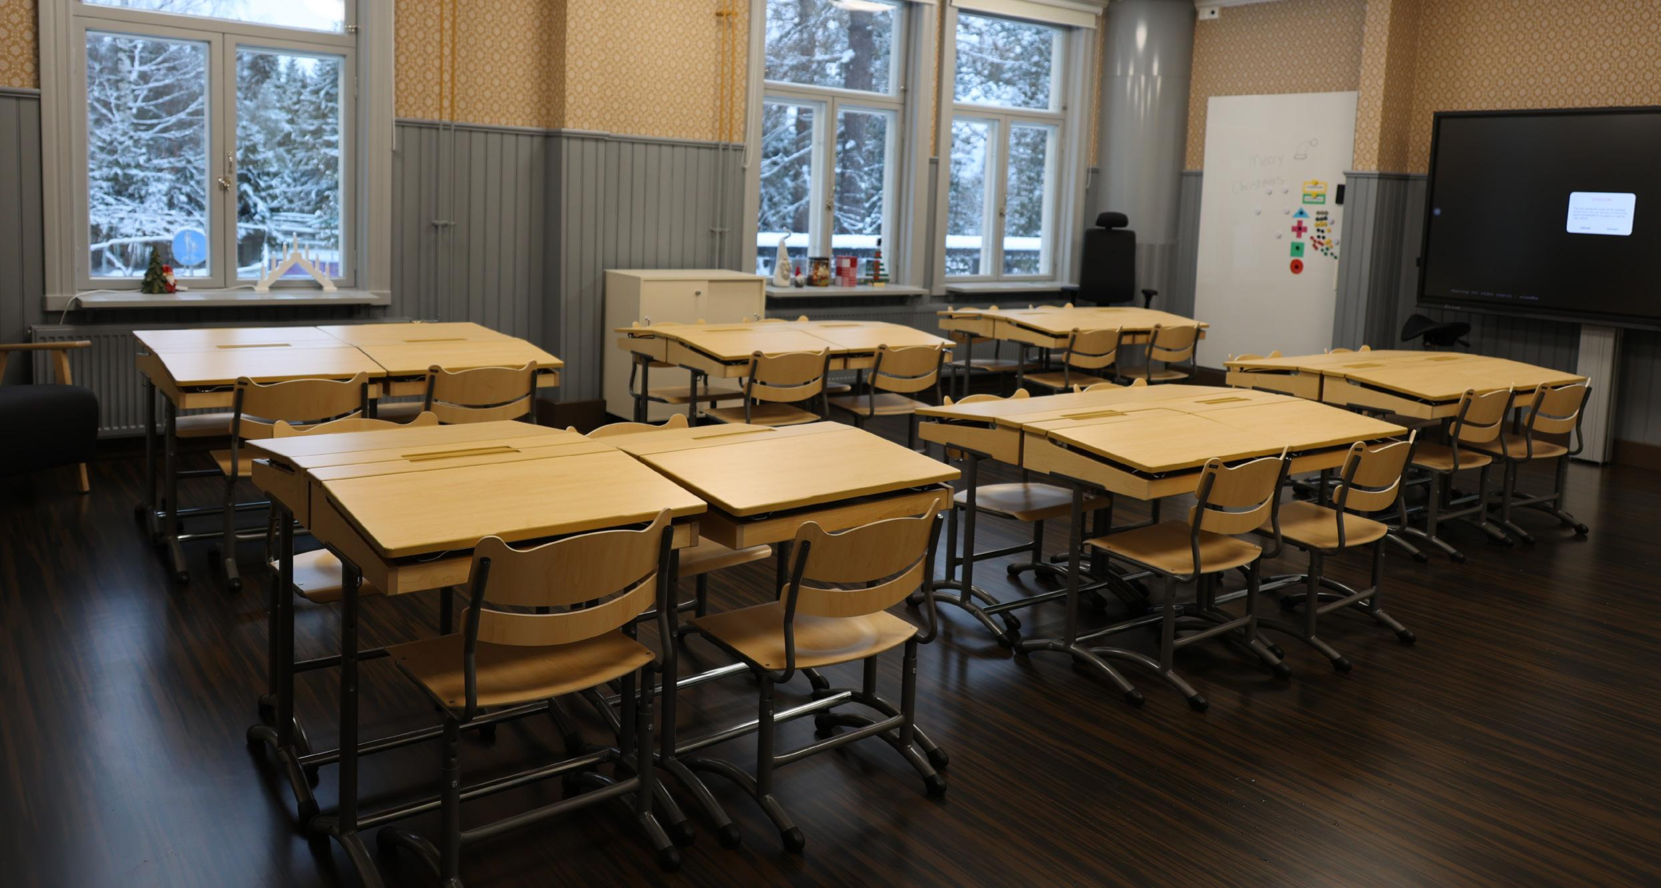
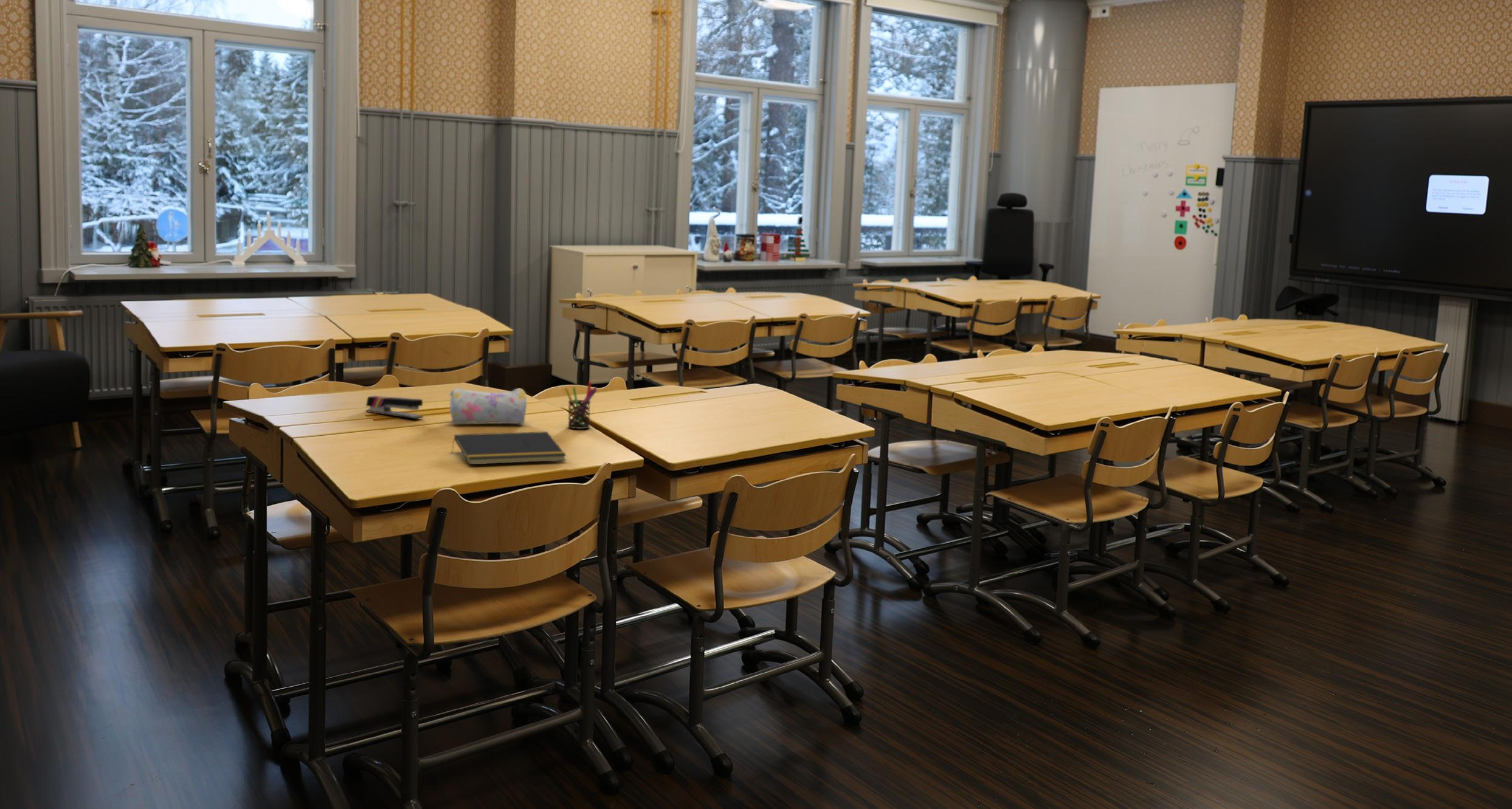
+ pencil case [449,388,527,424]
+ stapler [365,395,424,419]
+ notepad [451,431,567,465]
+ pen holder [564,381,598,429]
